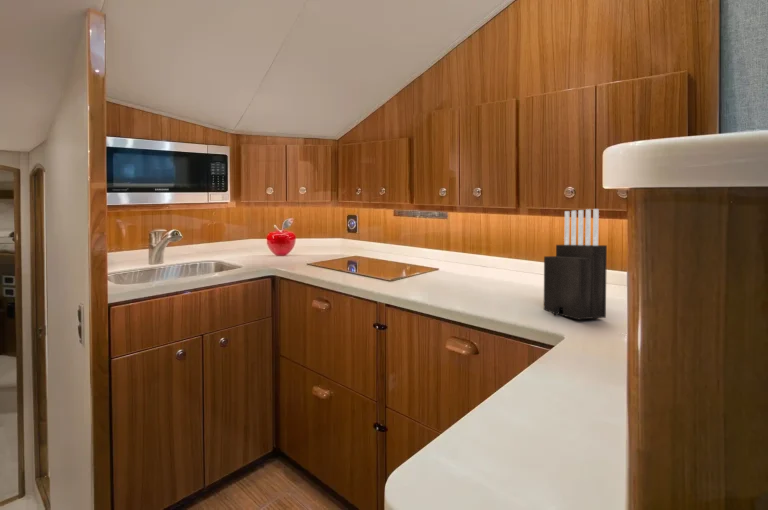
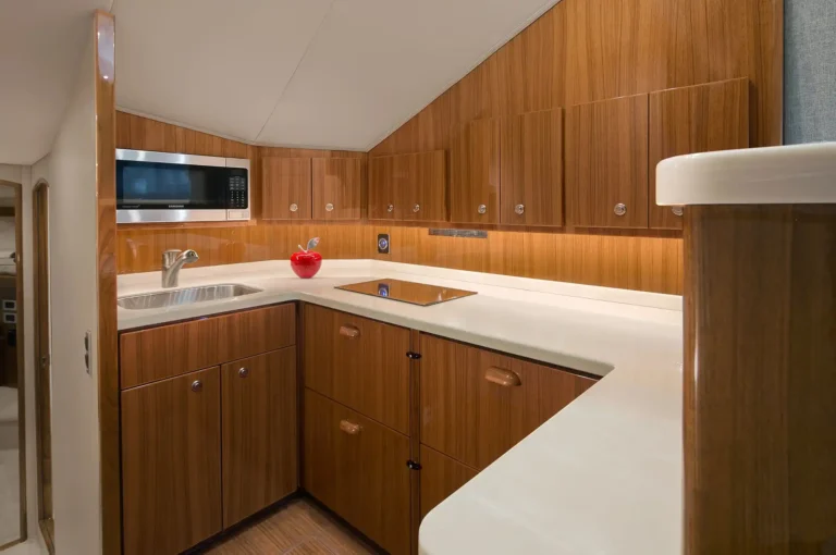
- knife block [543,208,608,321]
